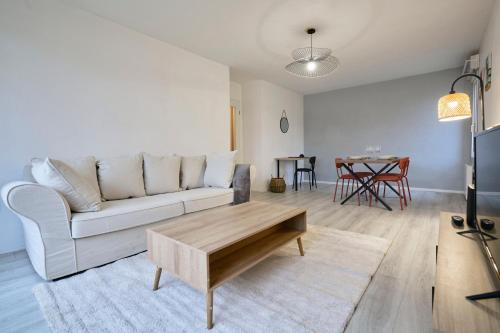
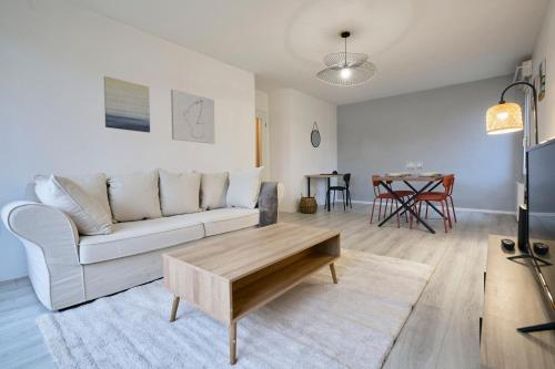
+ wall art [170,88,215,145]
+ wall art [103,75,151,134]
